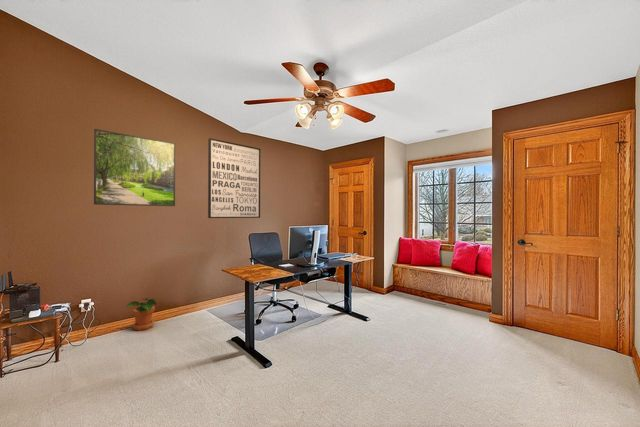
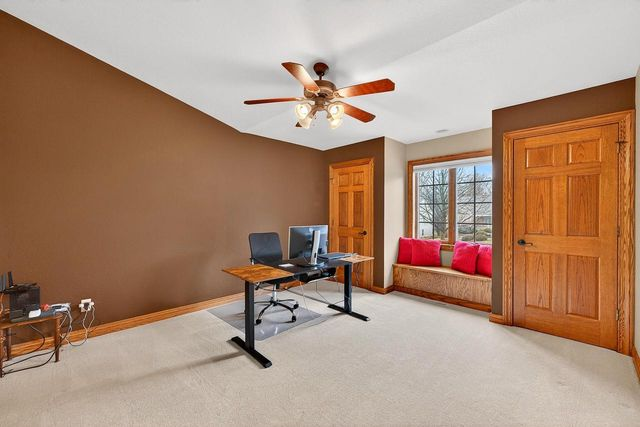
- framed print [93,128,176,207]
- wall art [207,137,261,219]
- potted plant [125,297,157,332]
